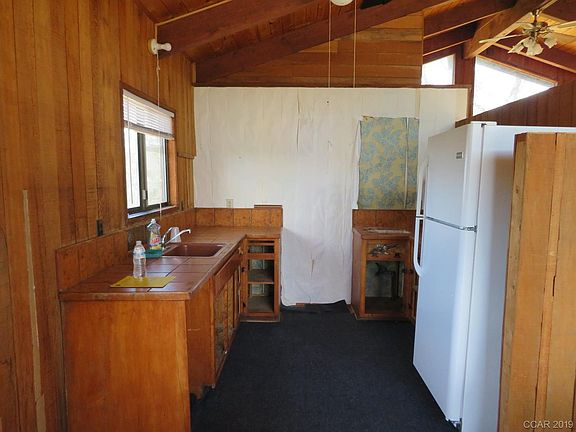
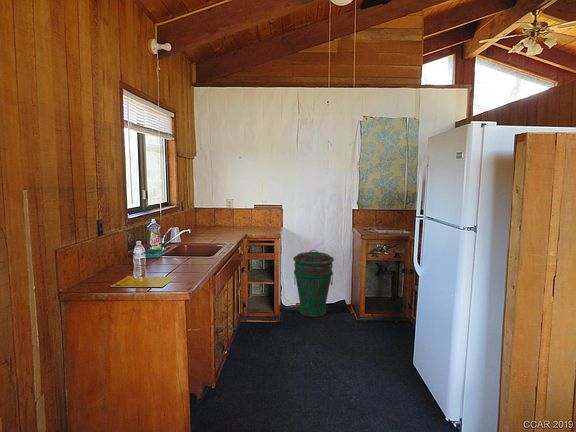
+ trash can [292,249,335,318]
